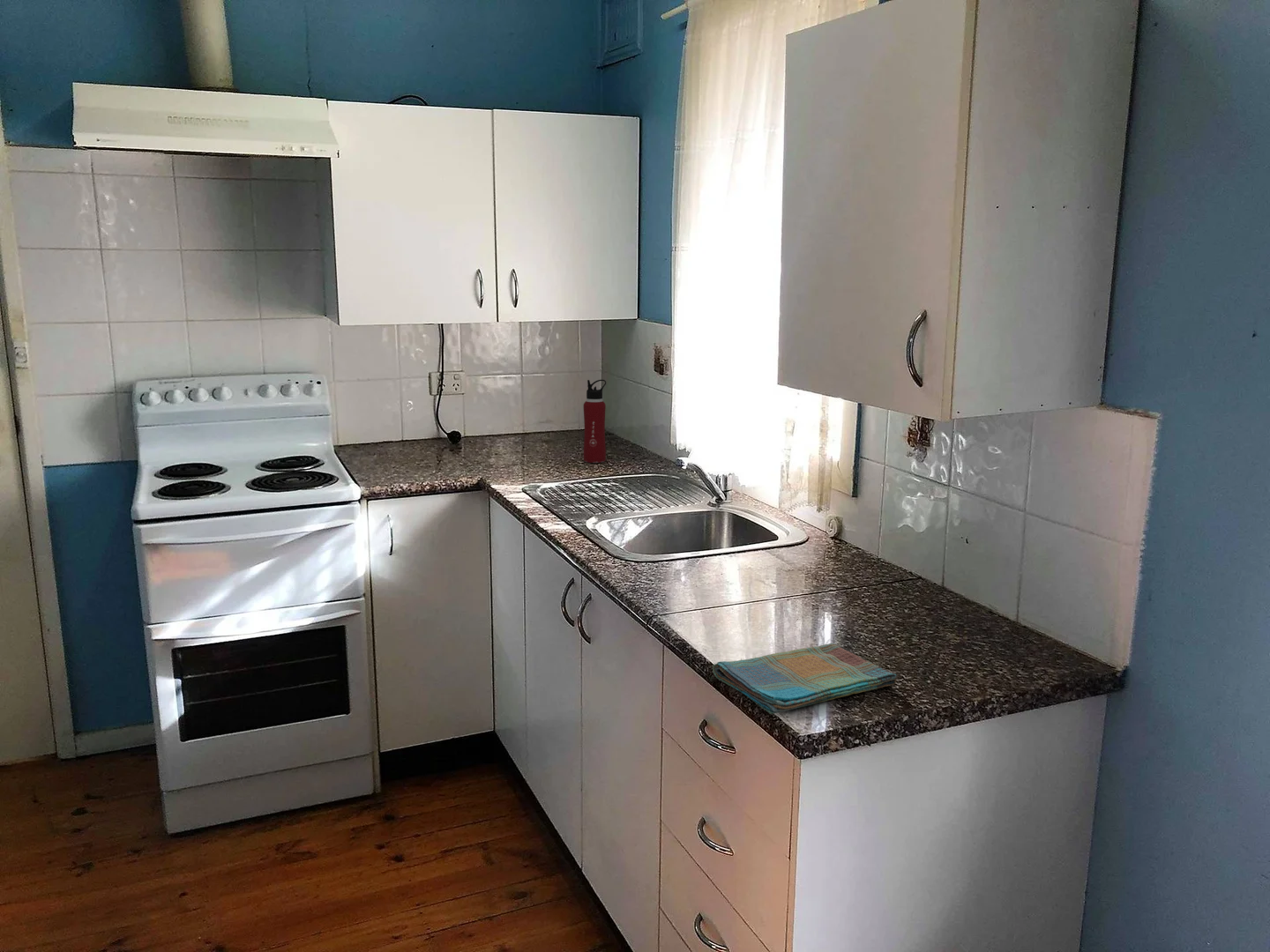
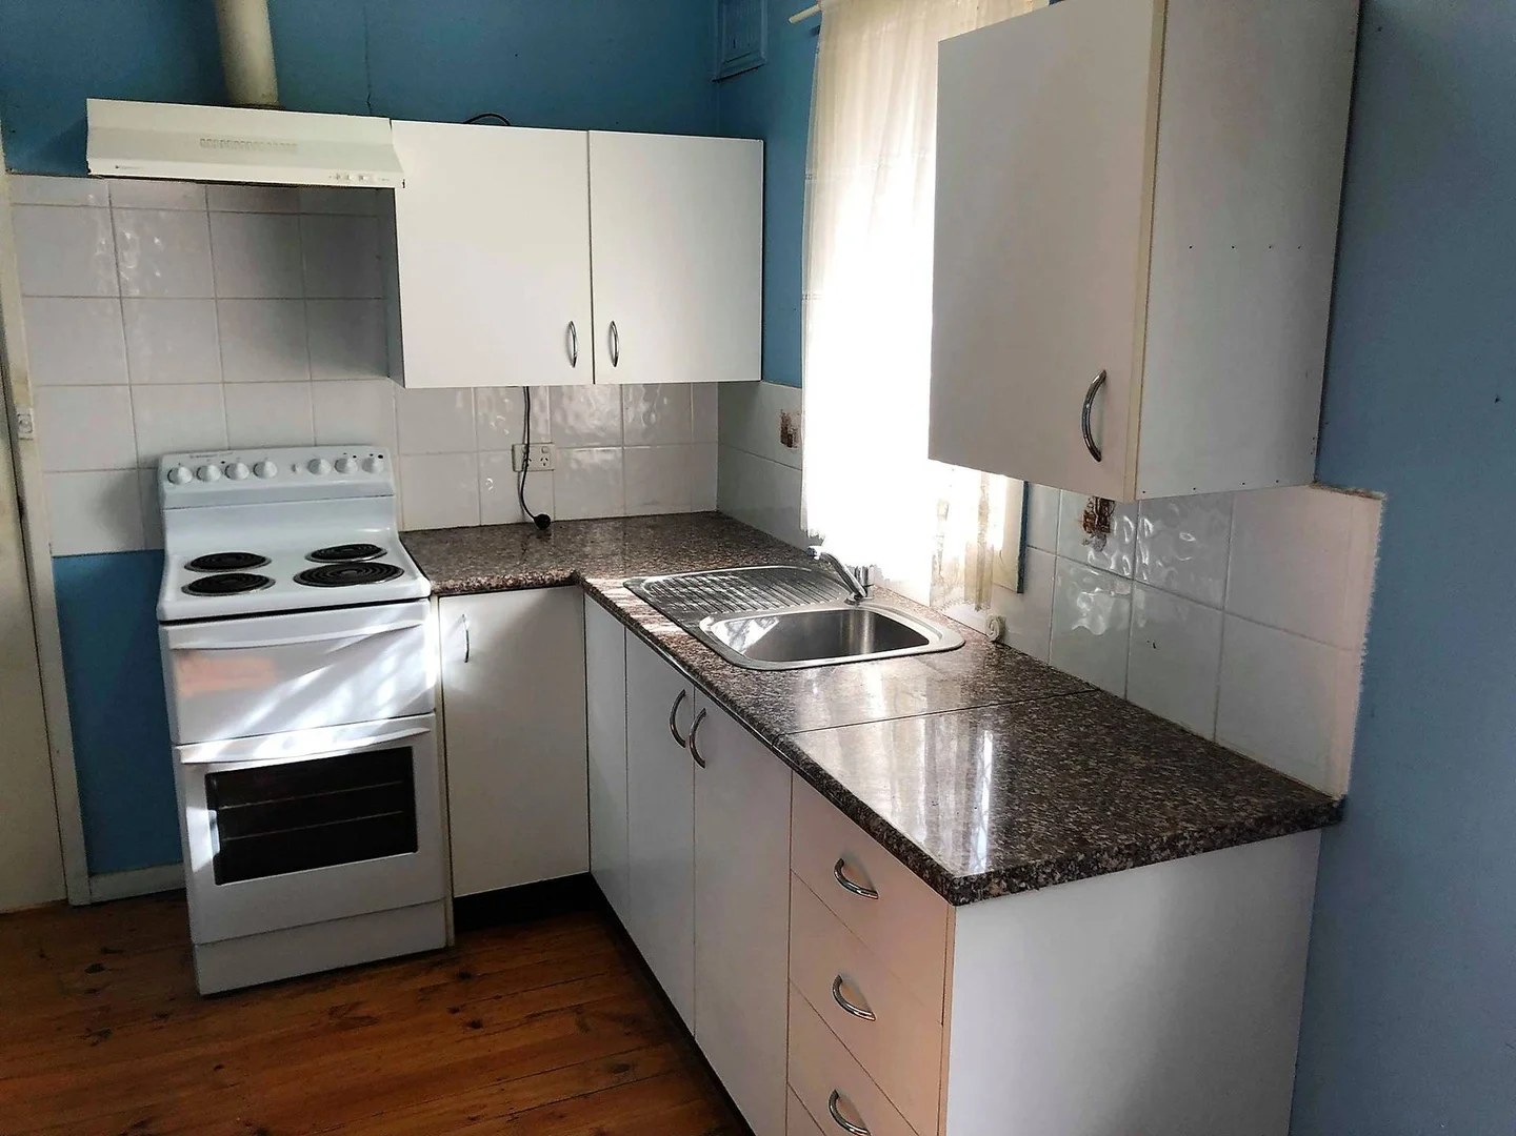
- water bottle [583,379,607,464]
- dish towel [712,643,898,715]
